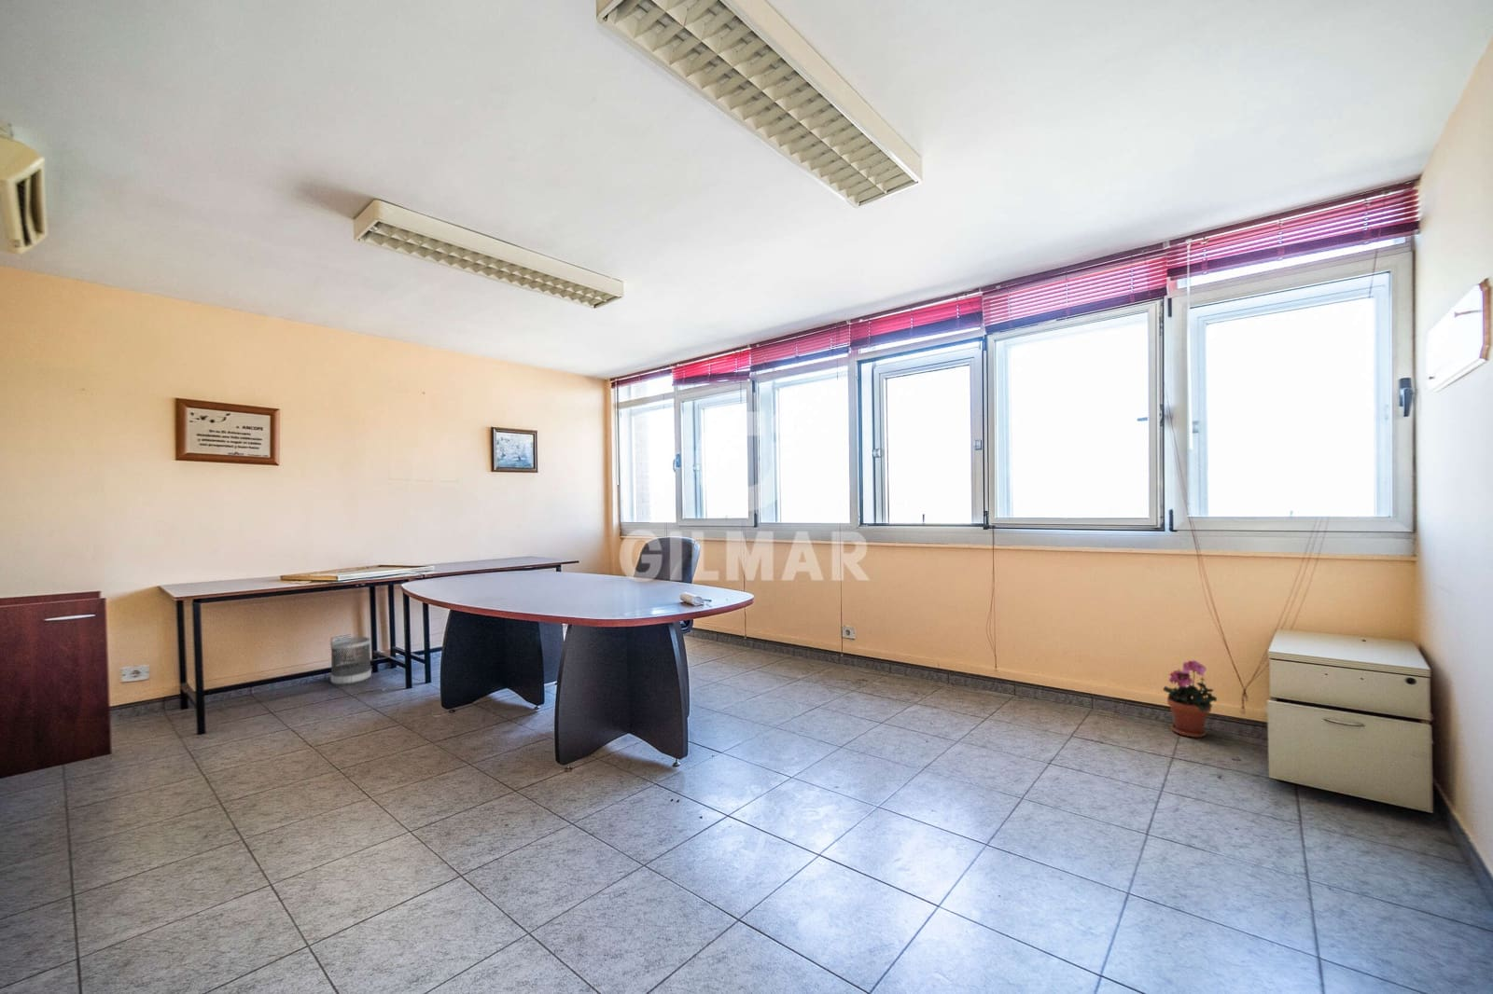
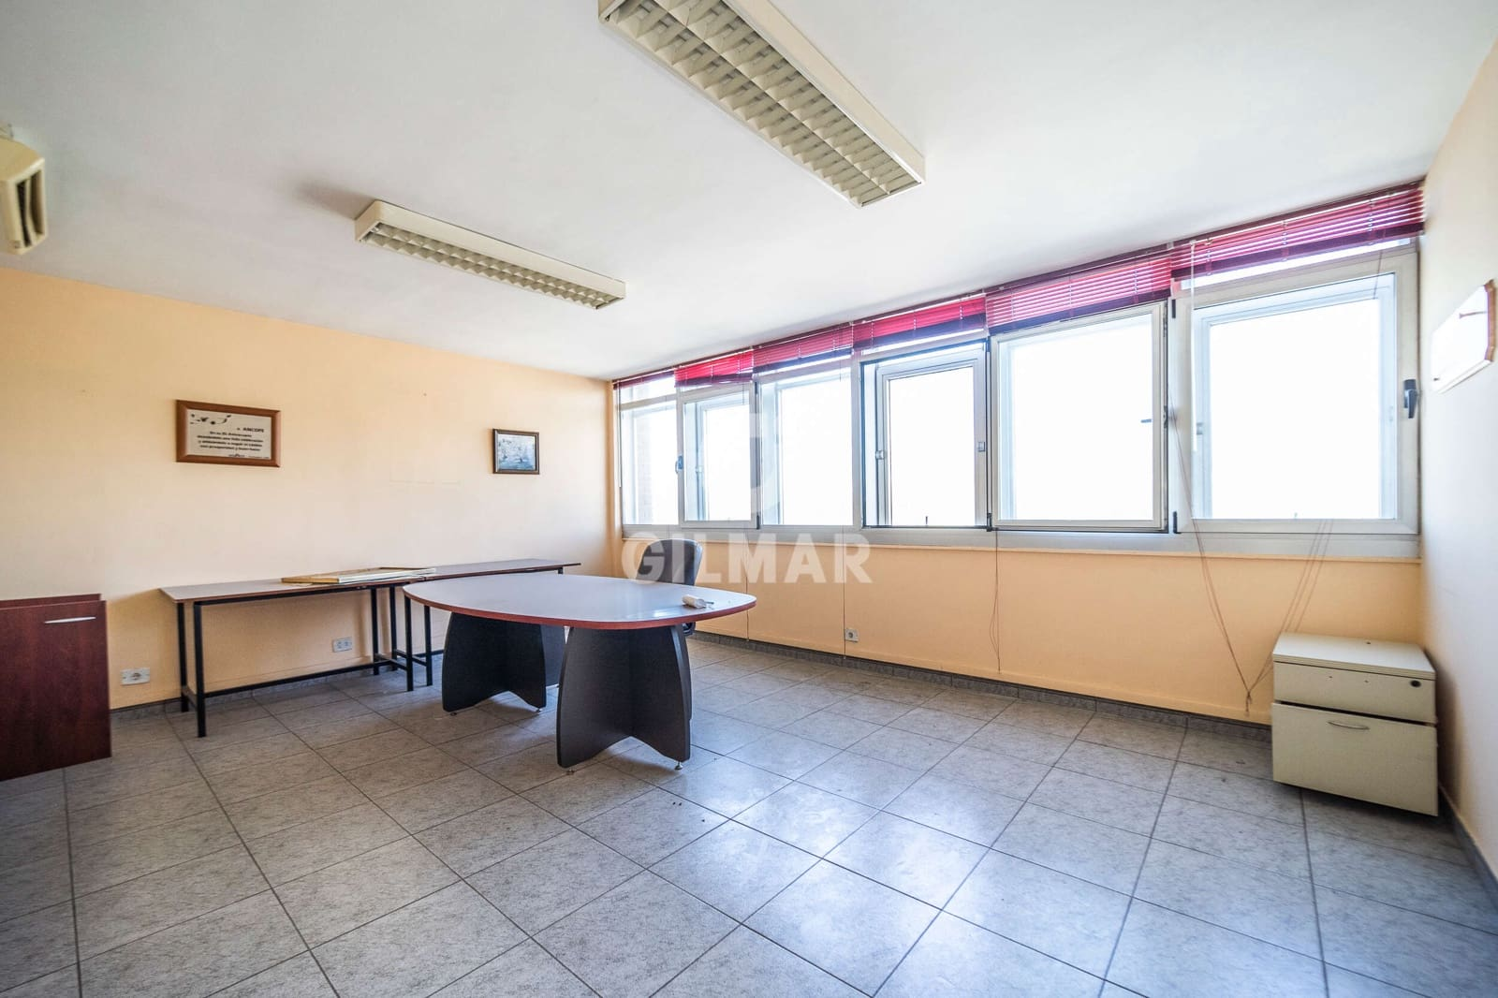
- wastebasket [330,636,372,686]
- potted plant [1162,659,1218,739]
